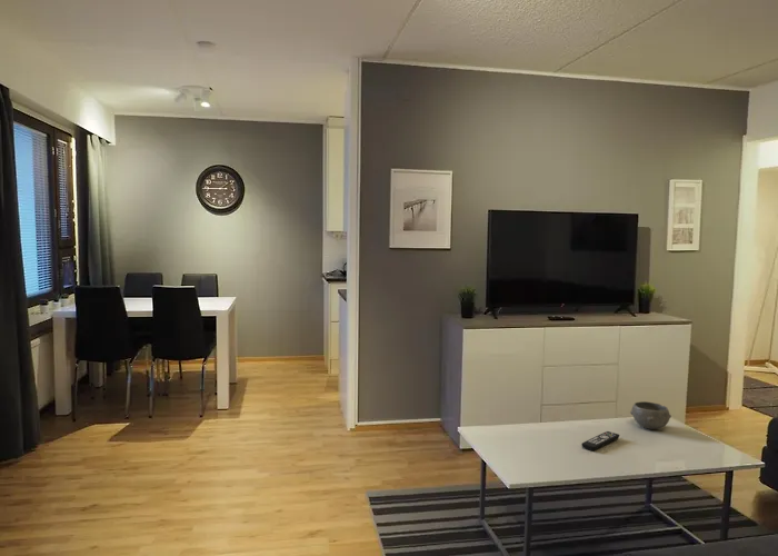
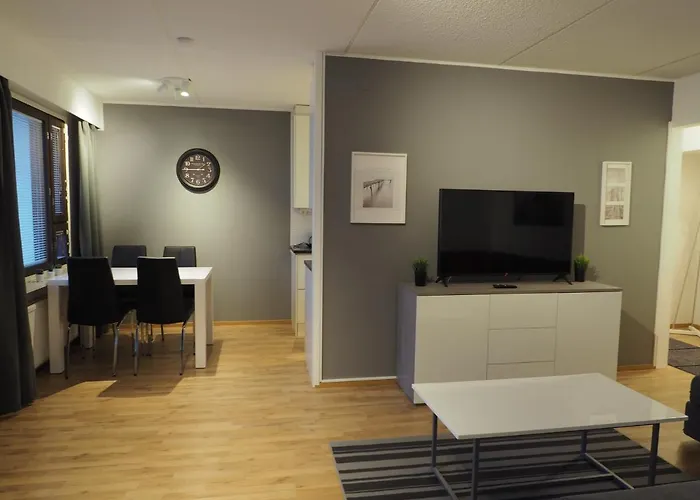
- remote control [580,430,620,451]
- bowl [629,400,672,430]
